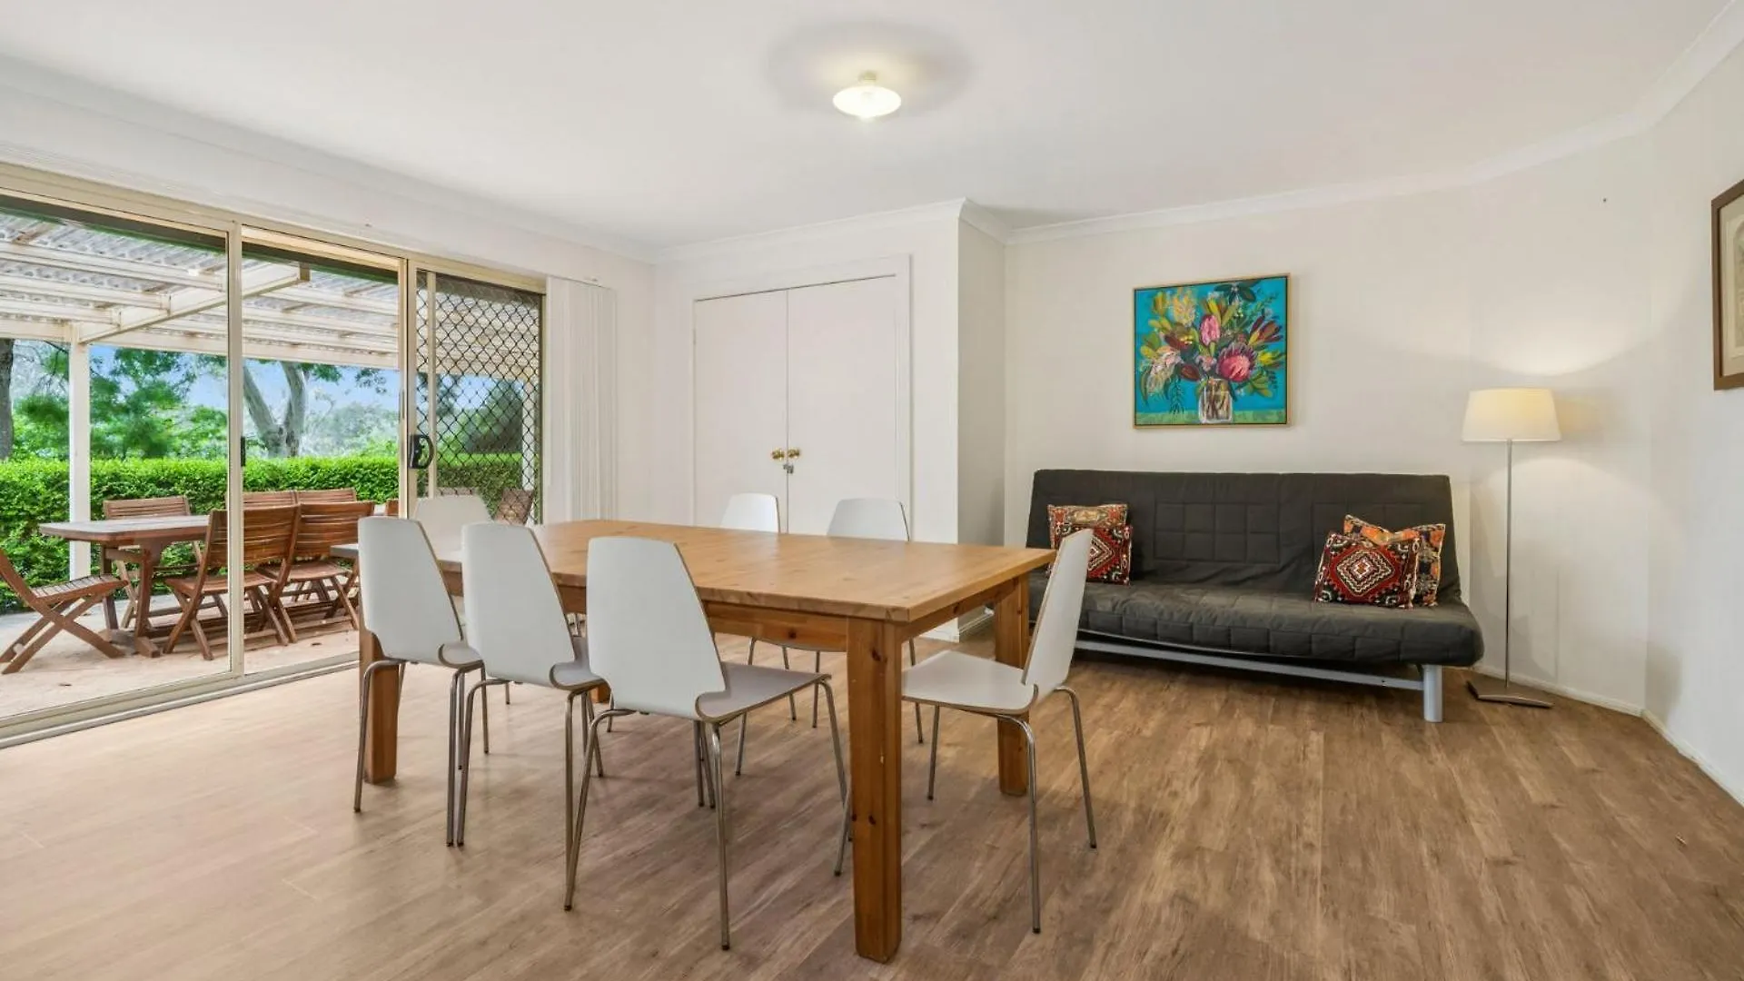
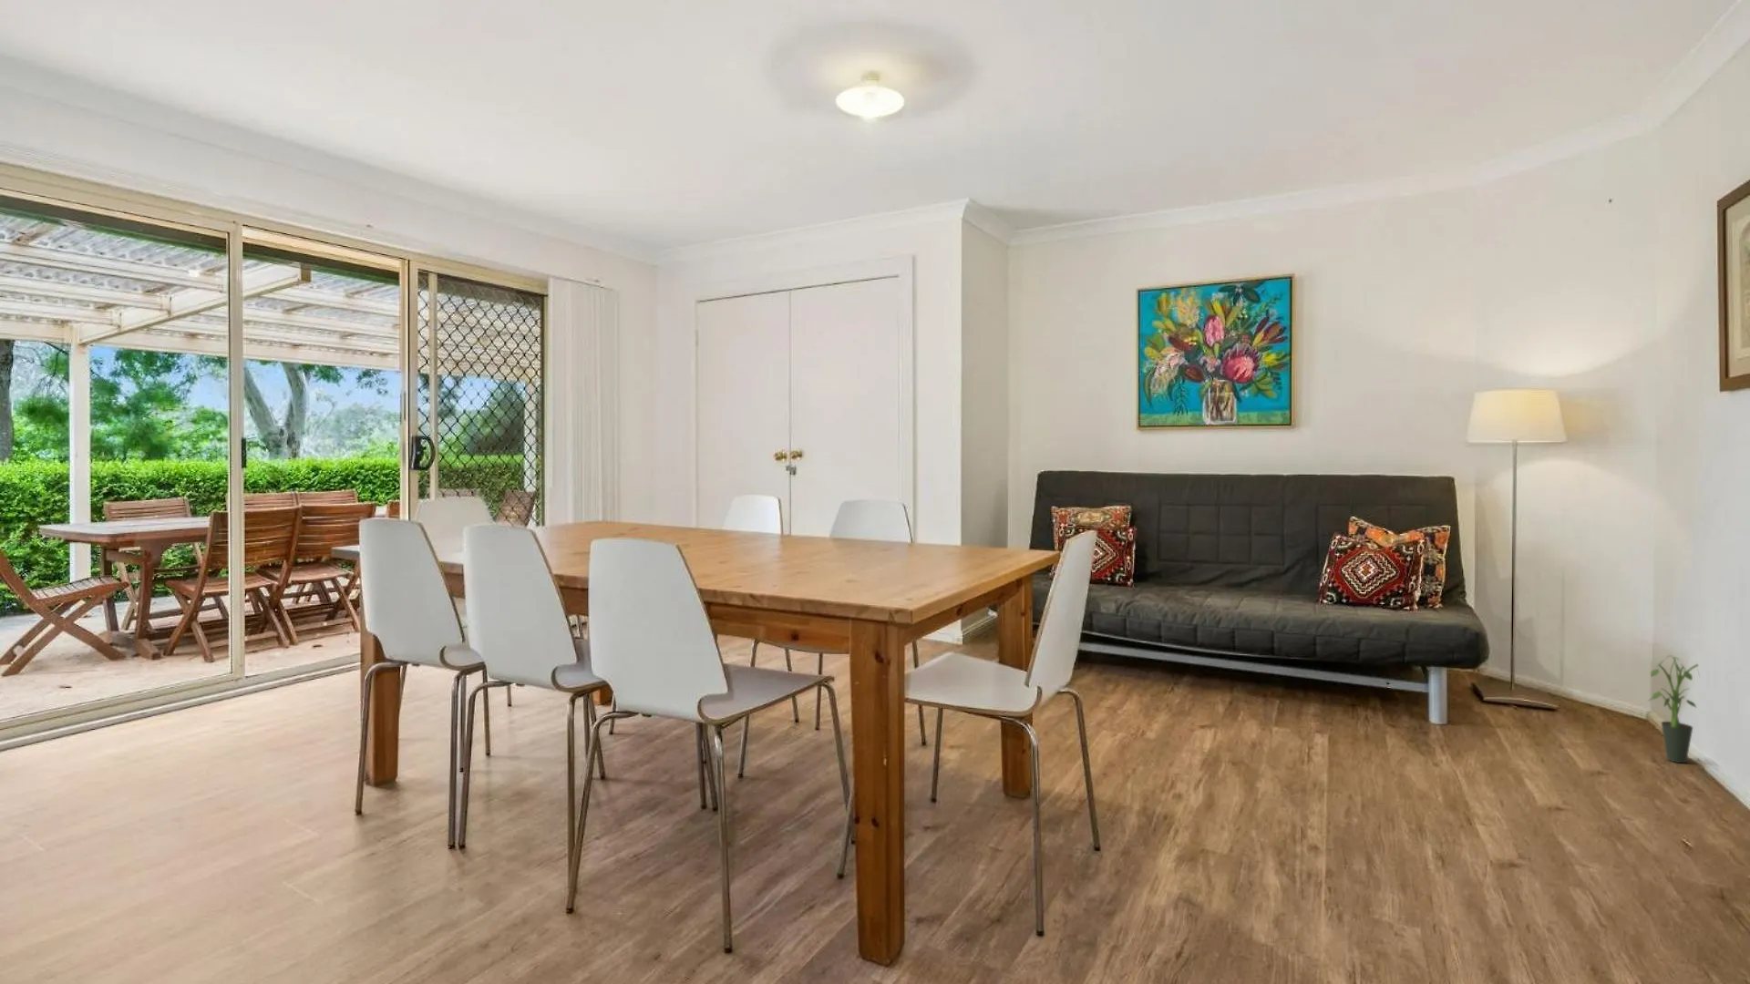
+ potted plant [1647,654,1701,763]
